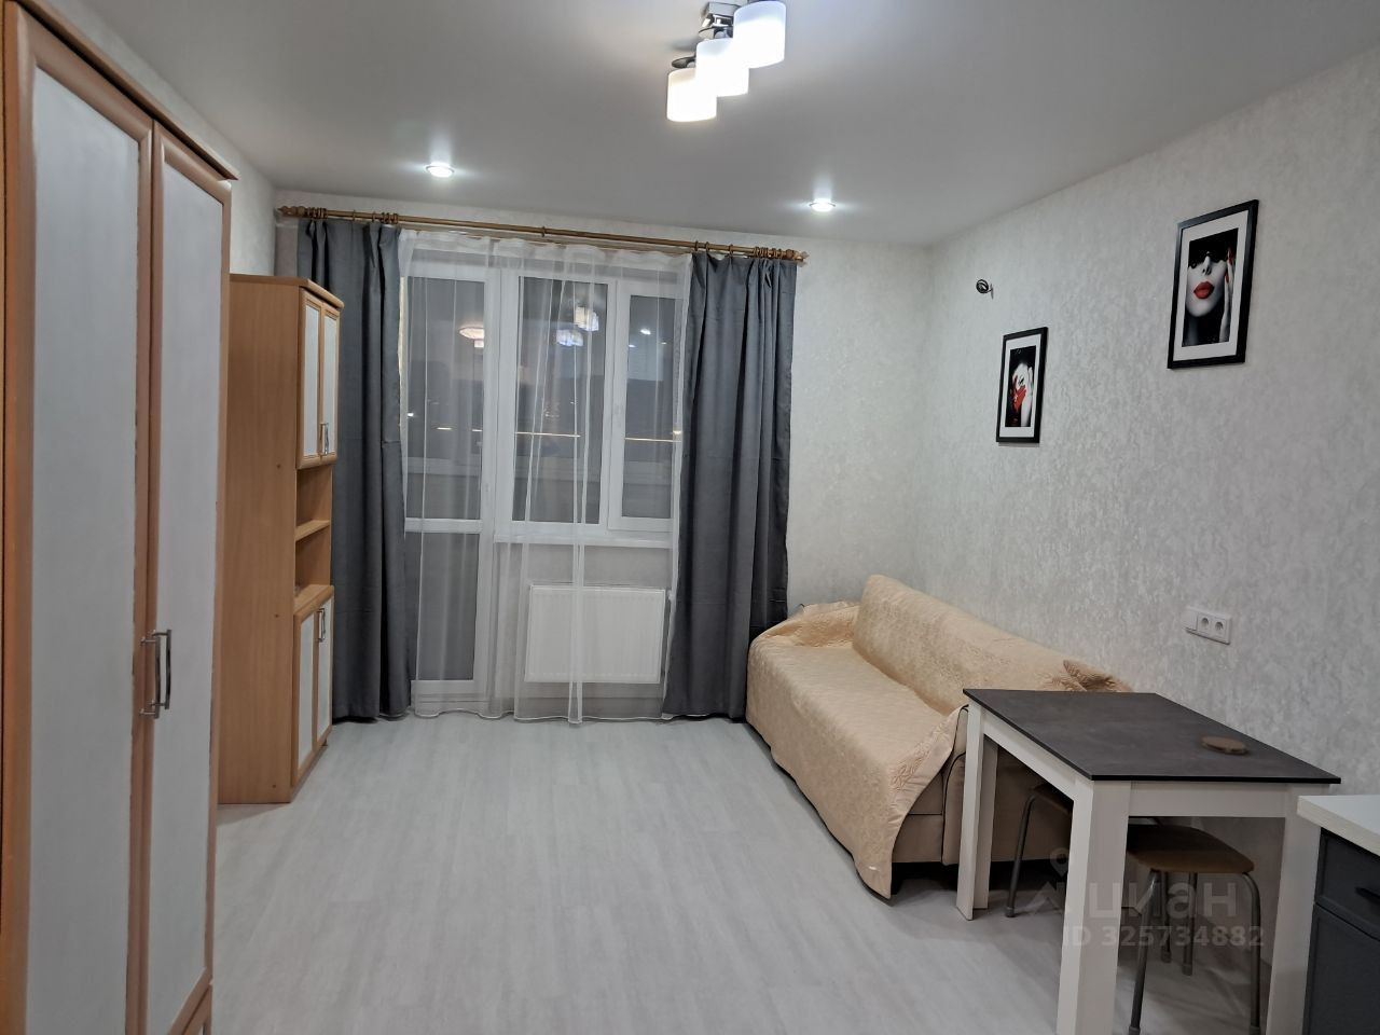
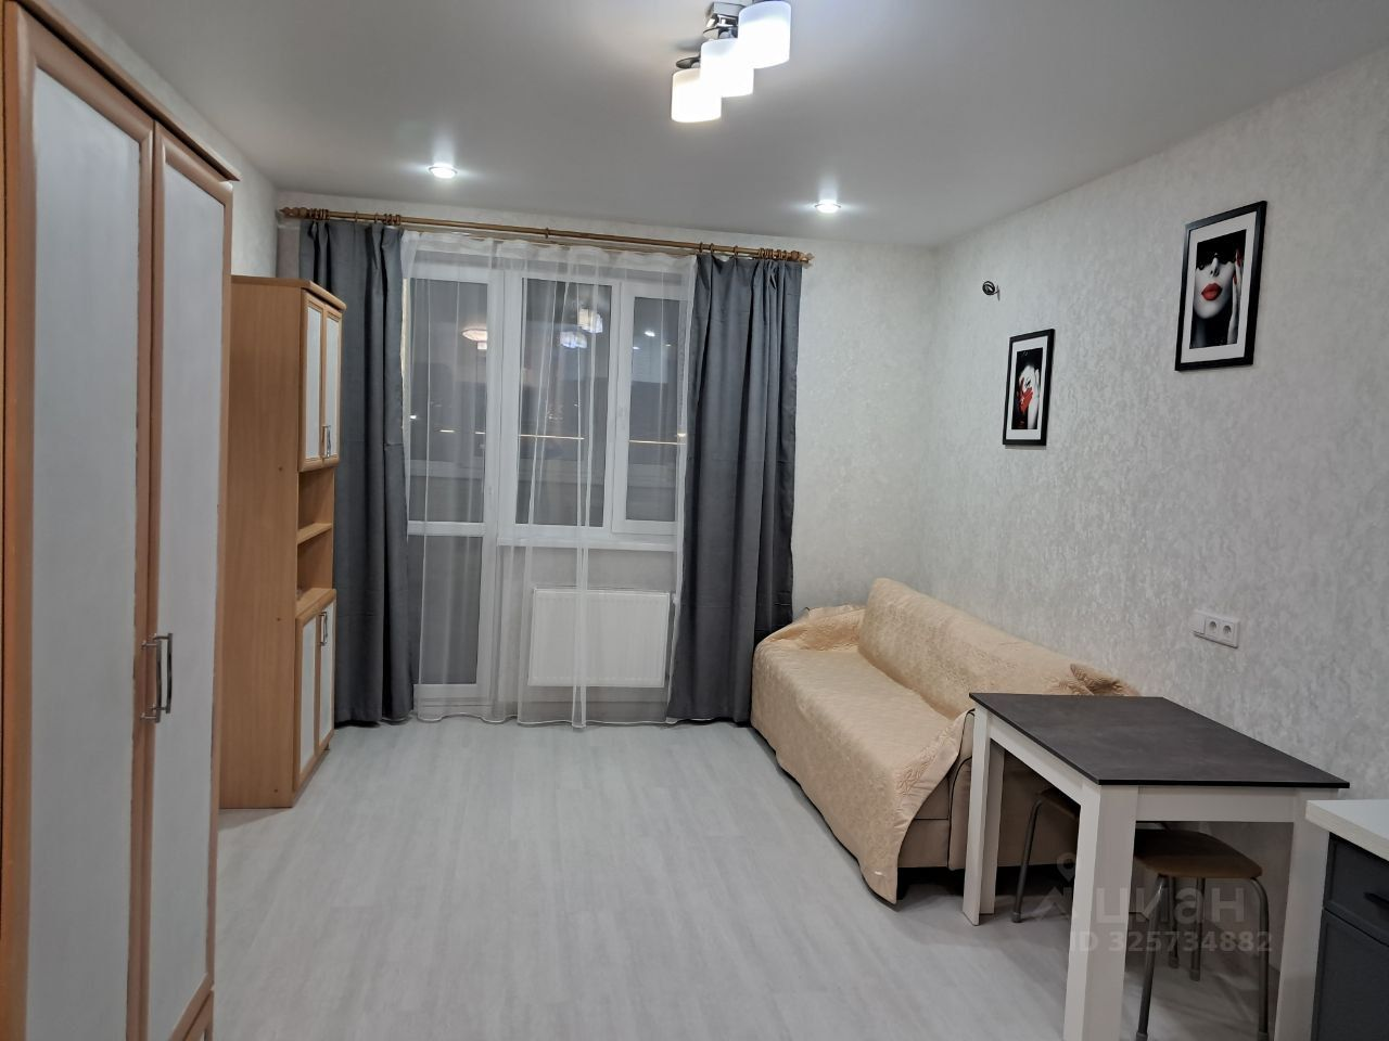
- coaster [1201,735,1246,755]
